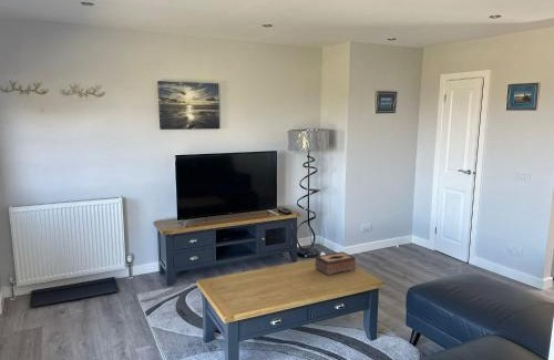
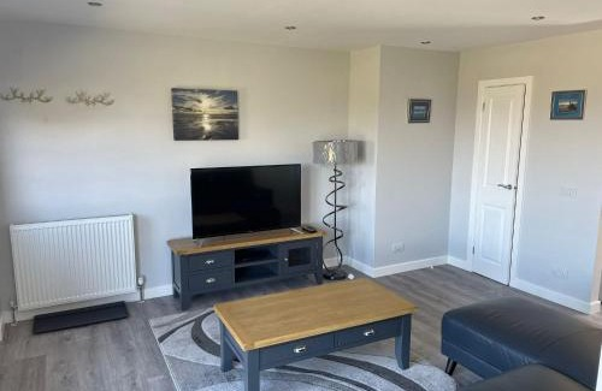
- tissue box [315,250,357,277]
